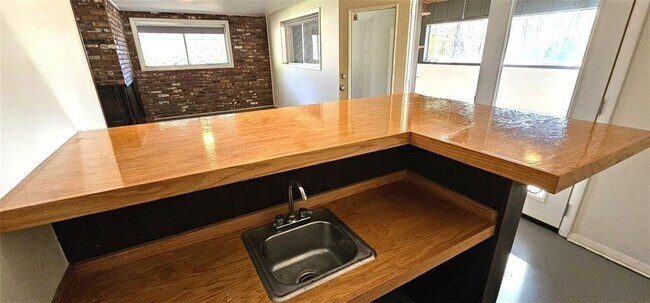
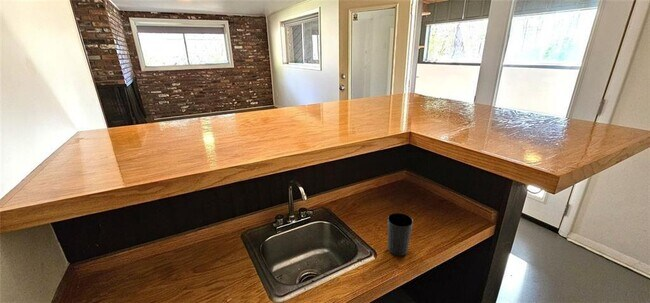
+ cup [387,212,414,257]
